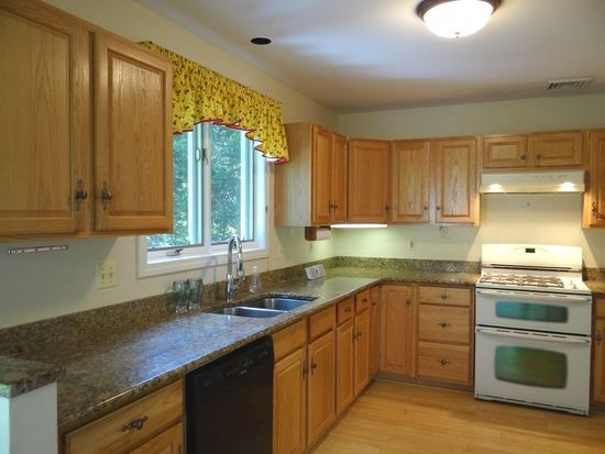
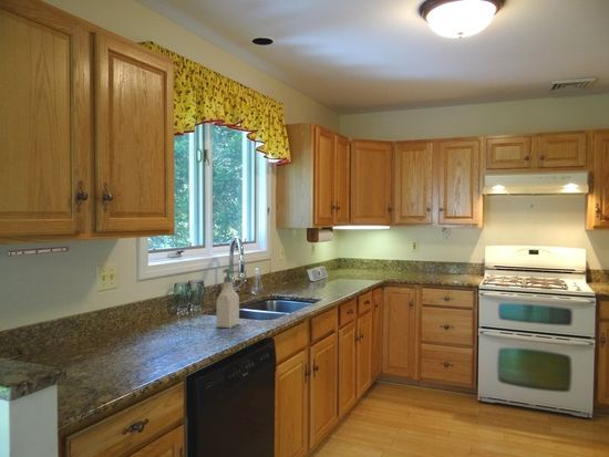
+ soap bottle [216,267,240,329]
